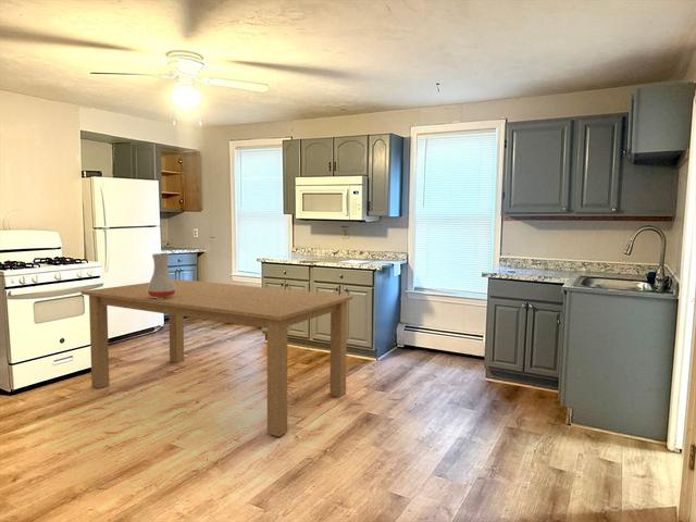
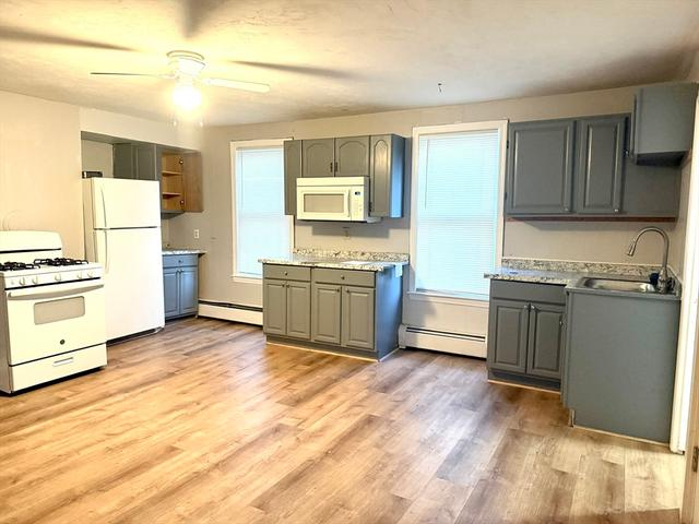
- vase [147,252,175,299]
- dining table [79,278,355,438]
